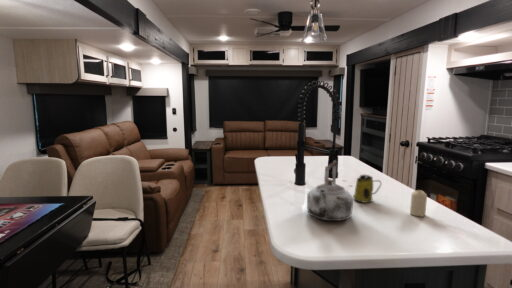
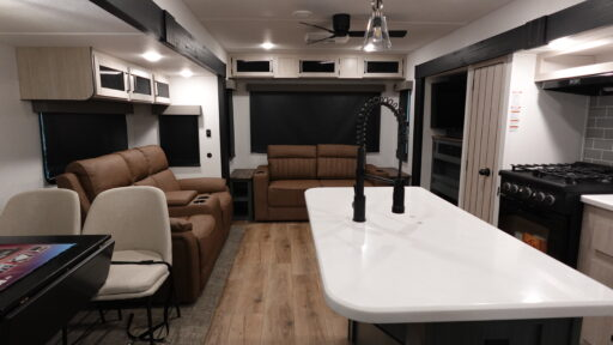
- candle [409,189,428,218]
- kettle [306,159,354,222]
- mug [352,174,383,204]
